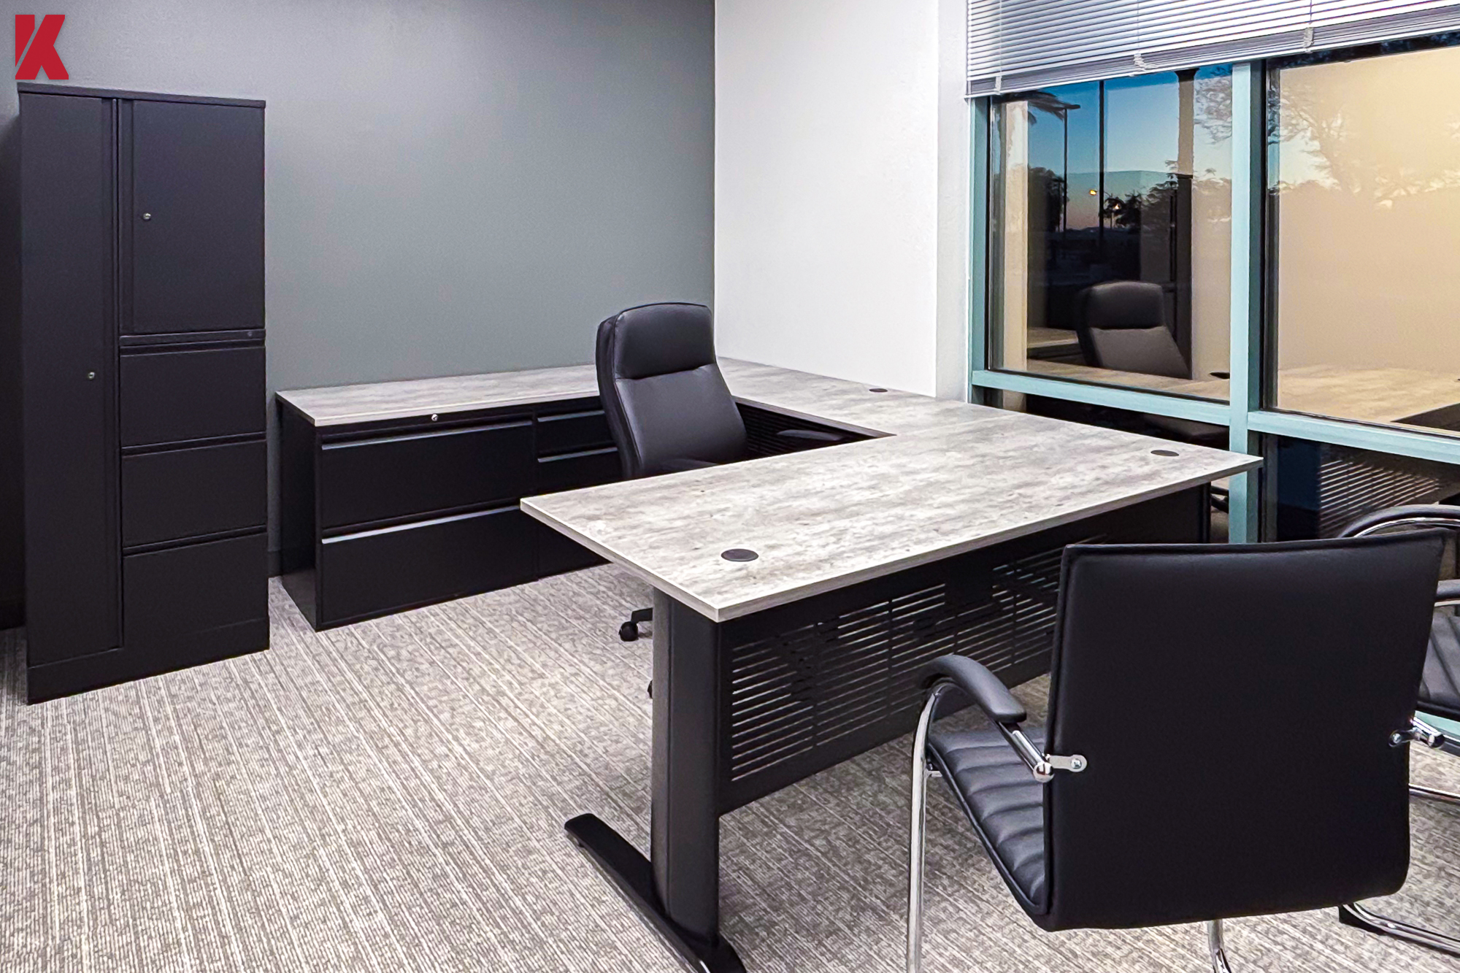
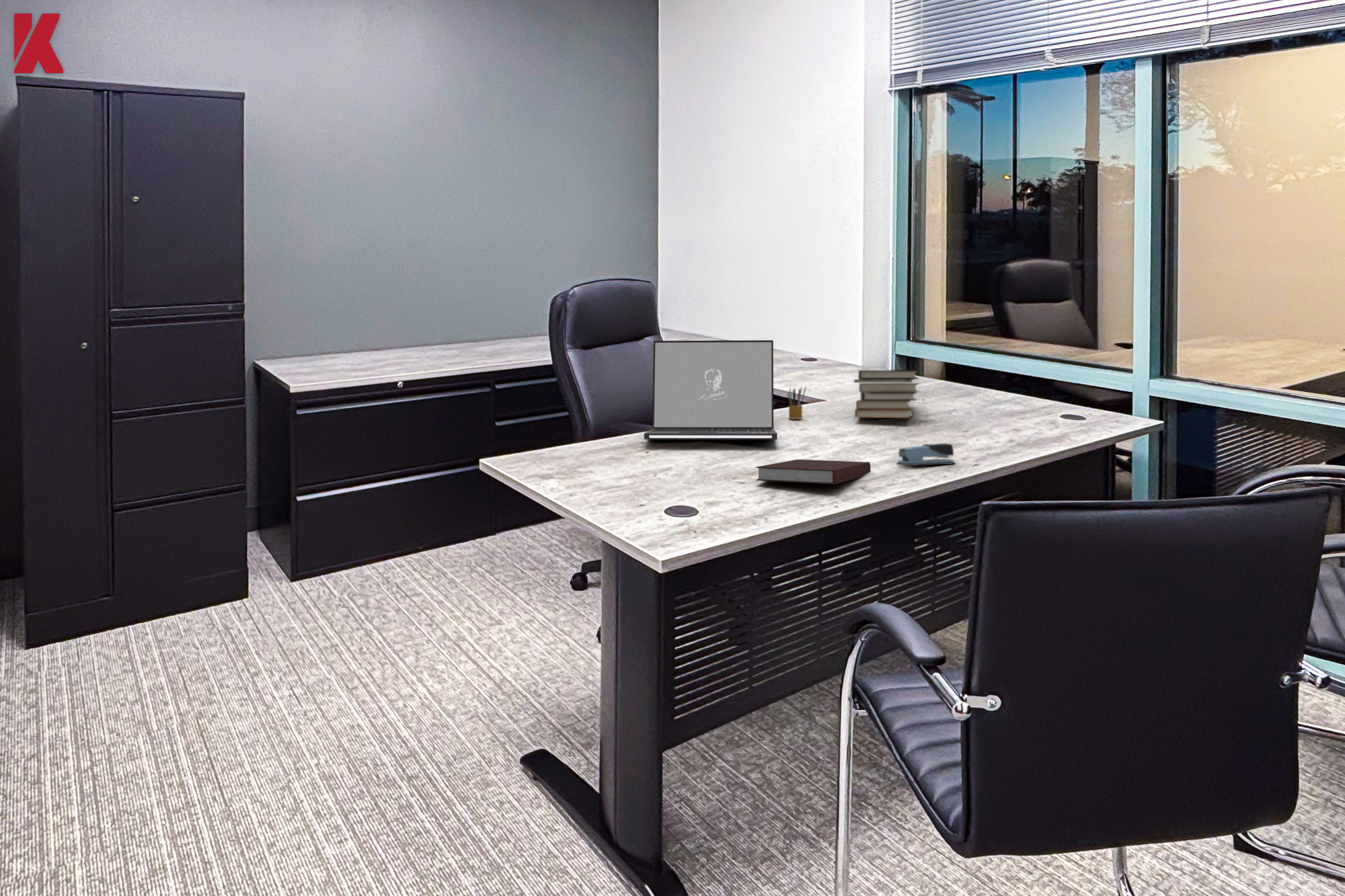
+ notebook [755,459,872,485]
+ book stack [853,369,920,419]
+ pencil box [787,385,807,420]
+ stapler [896,443,956,466]
+ laptop [644,339,778,440]
